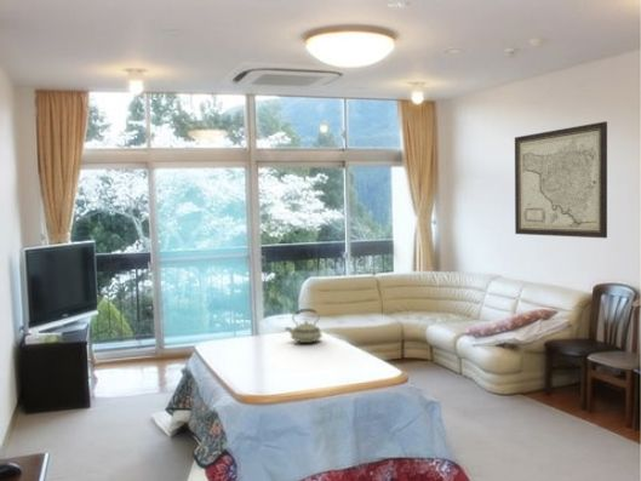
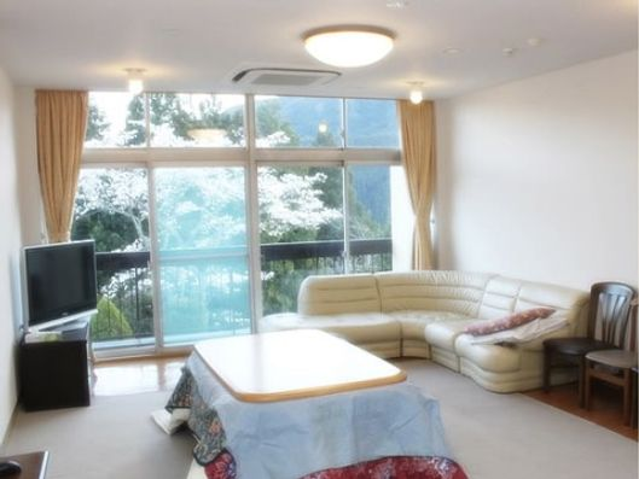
- wall art [514,120,608,239]
- teakettle [284,308,324,344]
